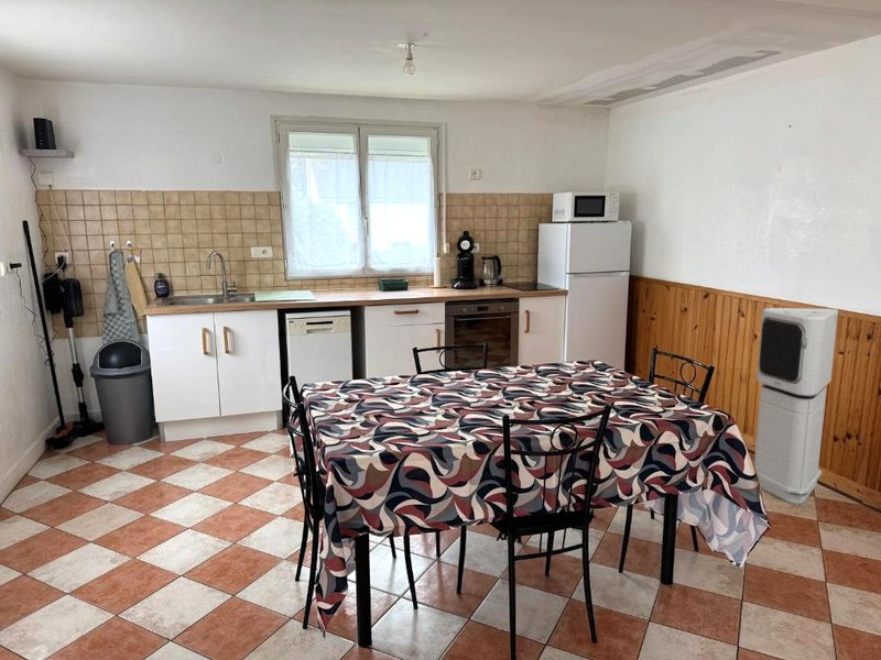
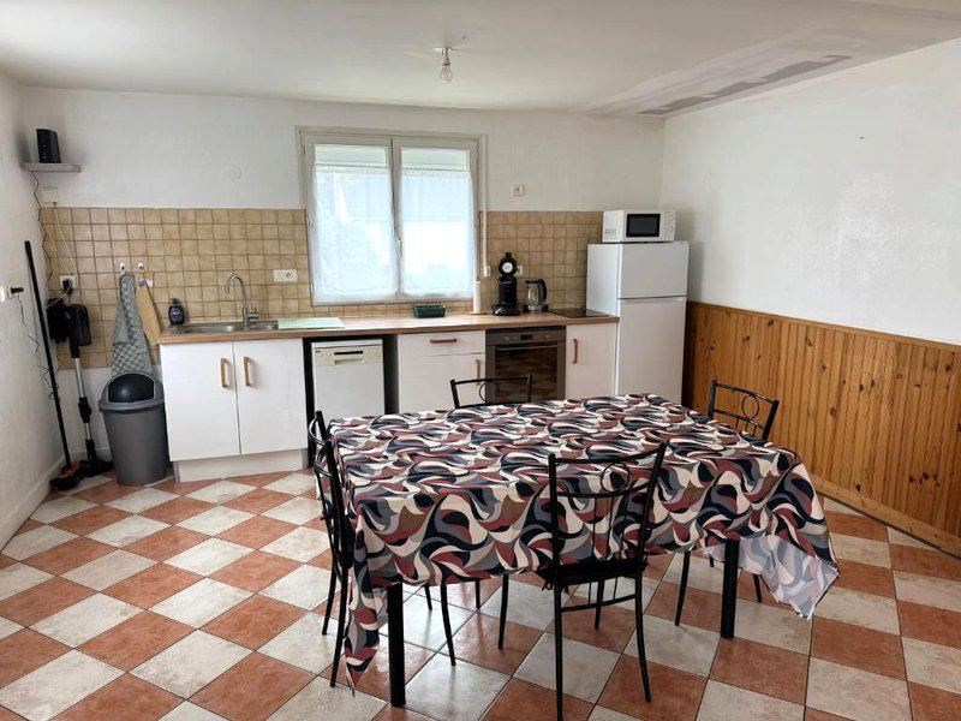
- air purifier [753,307,839,505]
